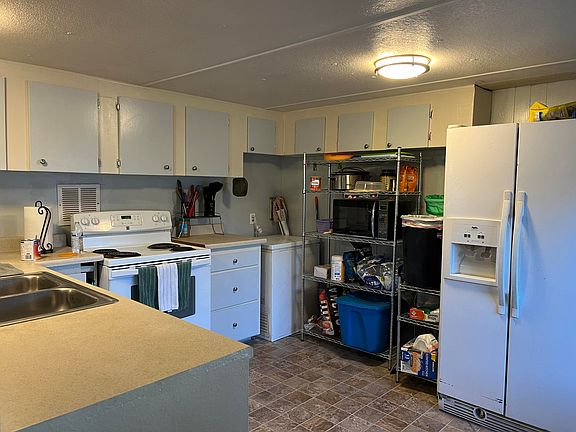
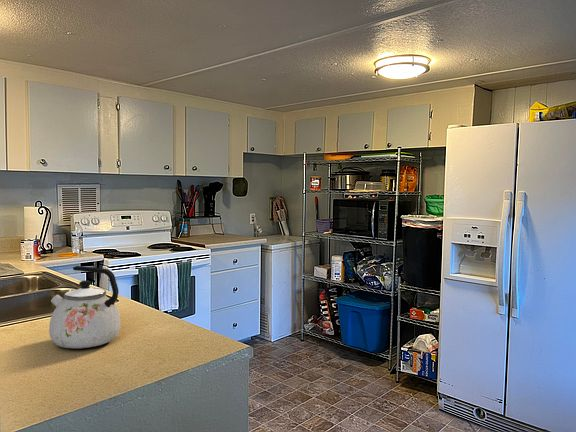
+ kettle [48,265,121,349]
